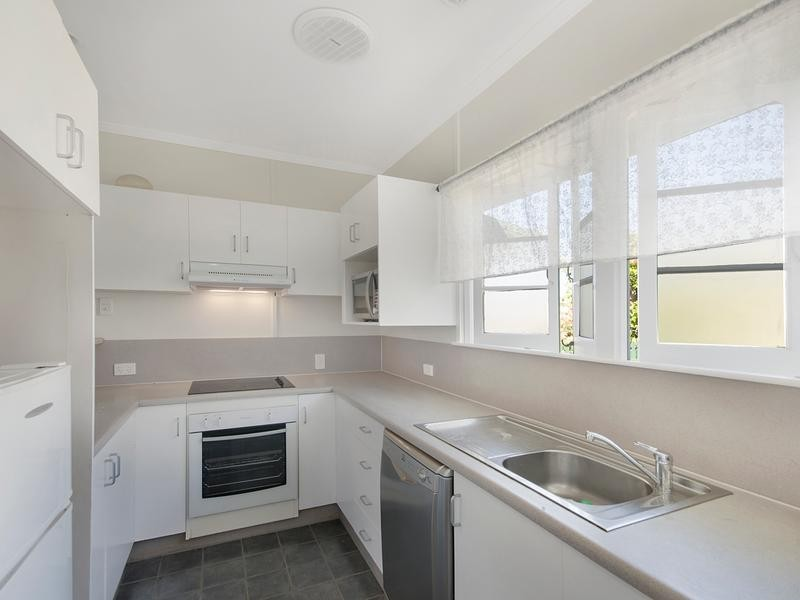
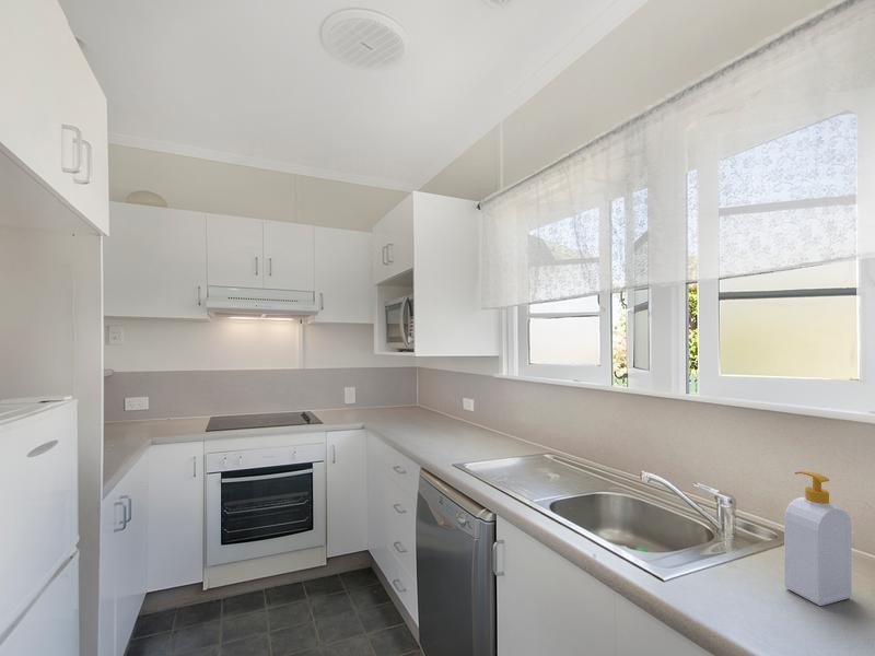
+ soap bottle [783,470,853,607]
